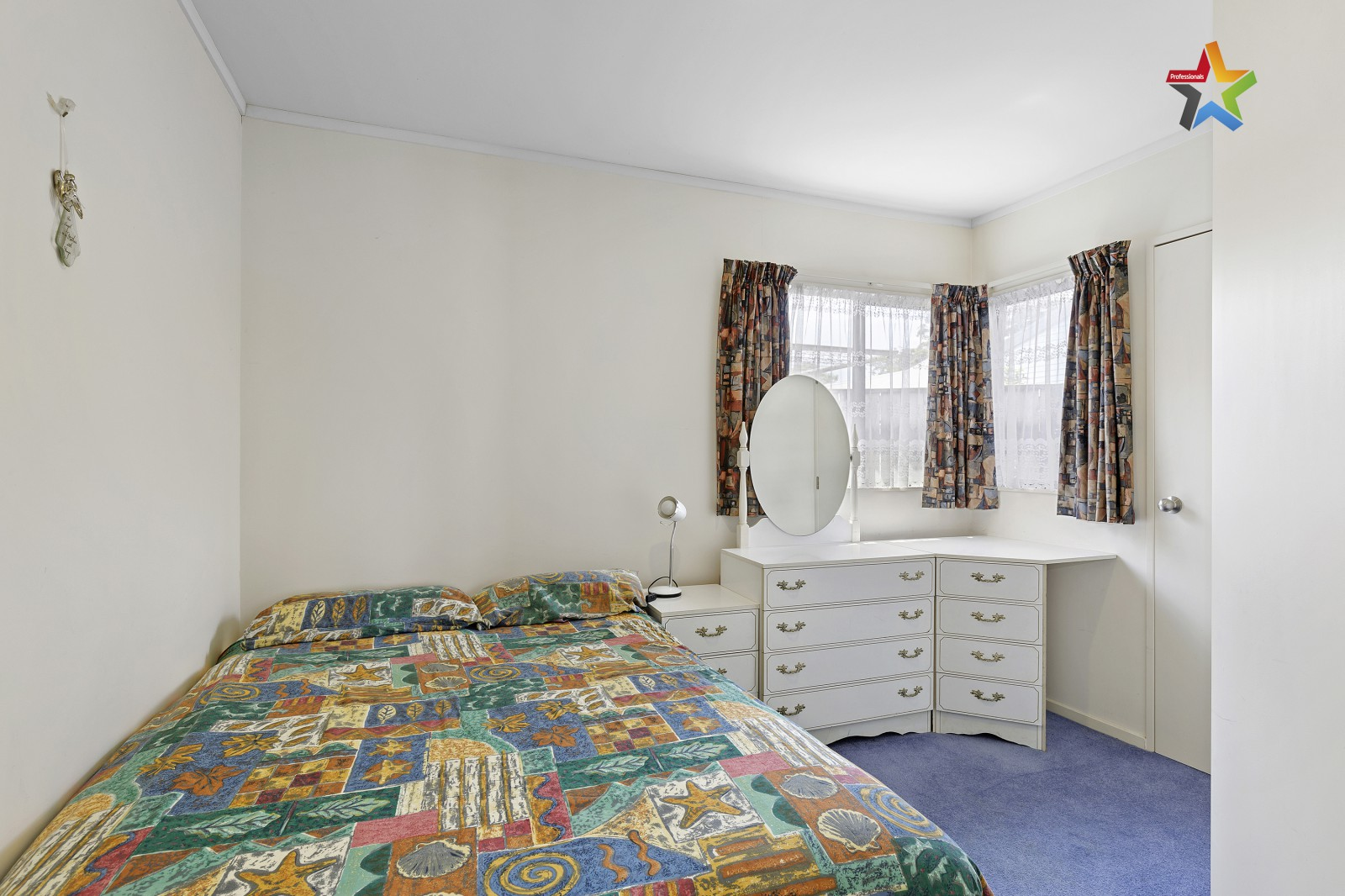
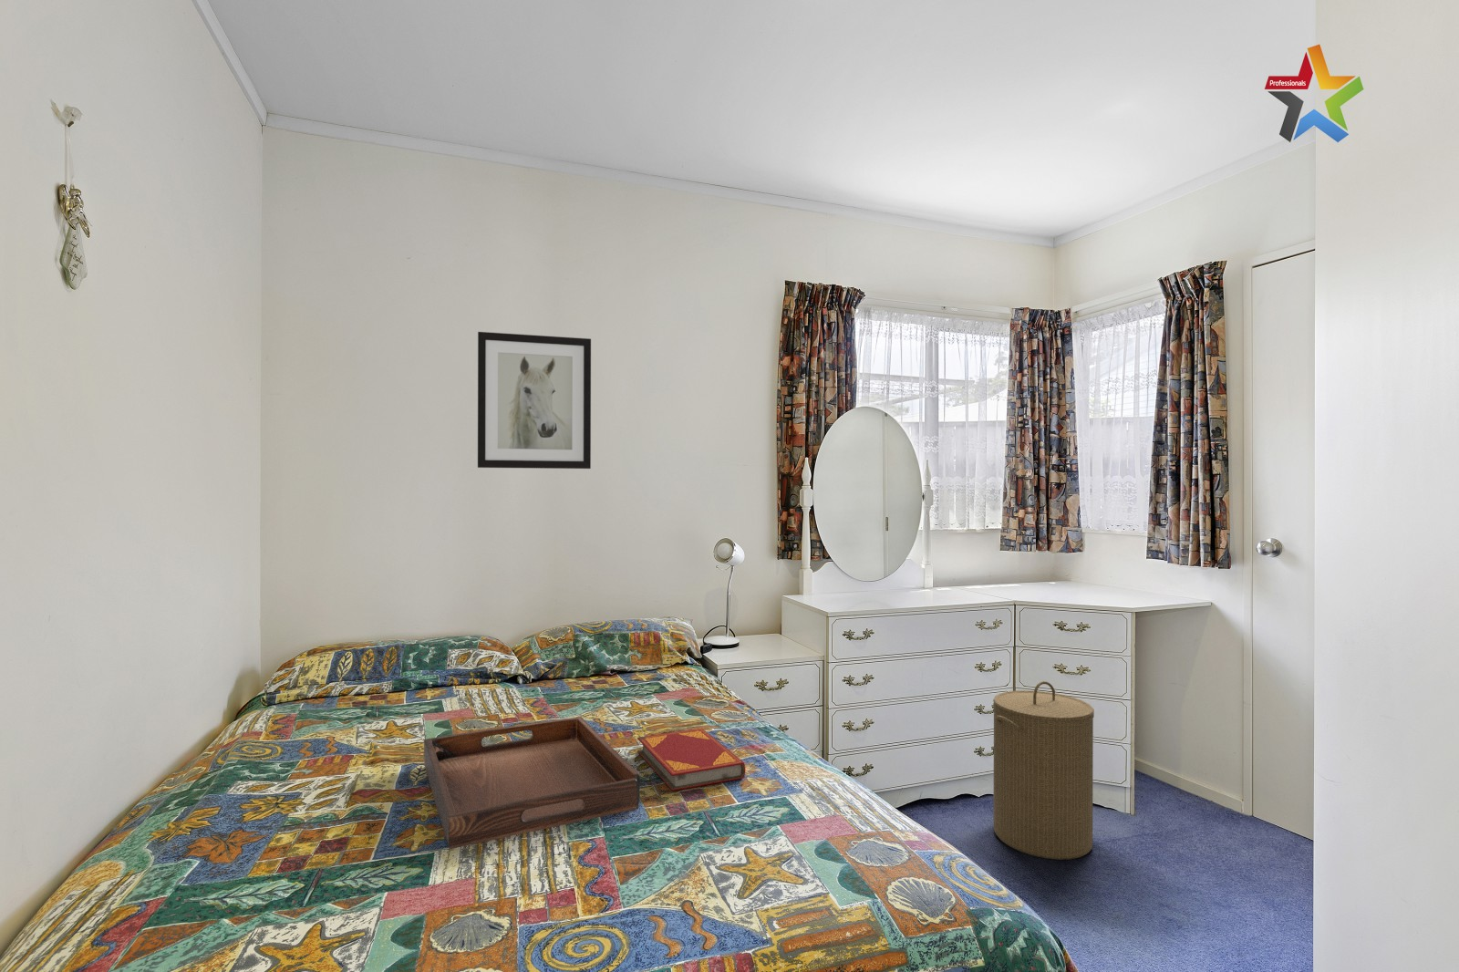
+ wall art [477,331,592,470]
+ laundry hamper [993,680,1096,860]
+ serving tray [423,716,640,849]
+ hardback book [637,728,746,792]
